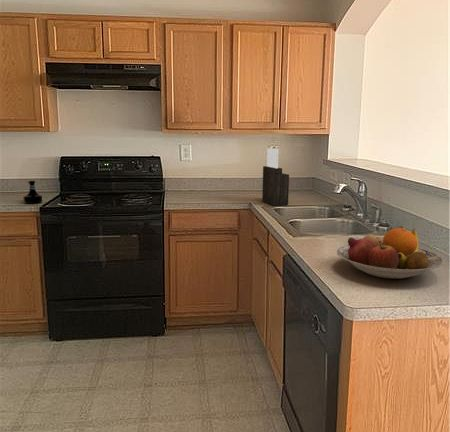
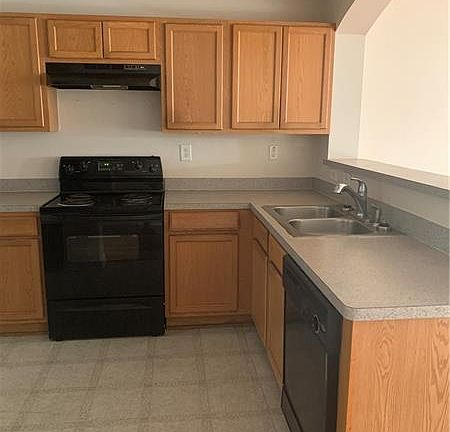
- knife block [261,147,290,206]
- tequila bottle [22,179,44,205]
- fruit bowl [336,225,444,280]
